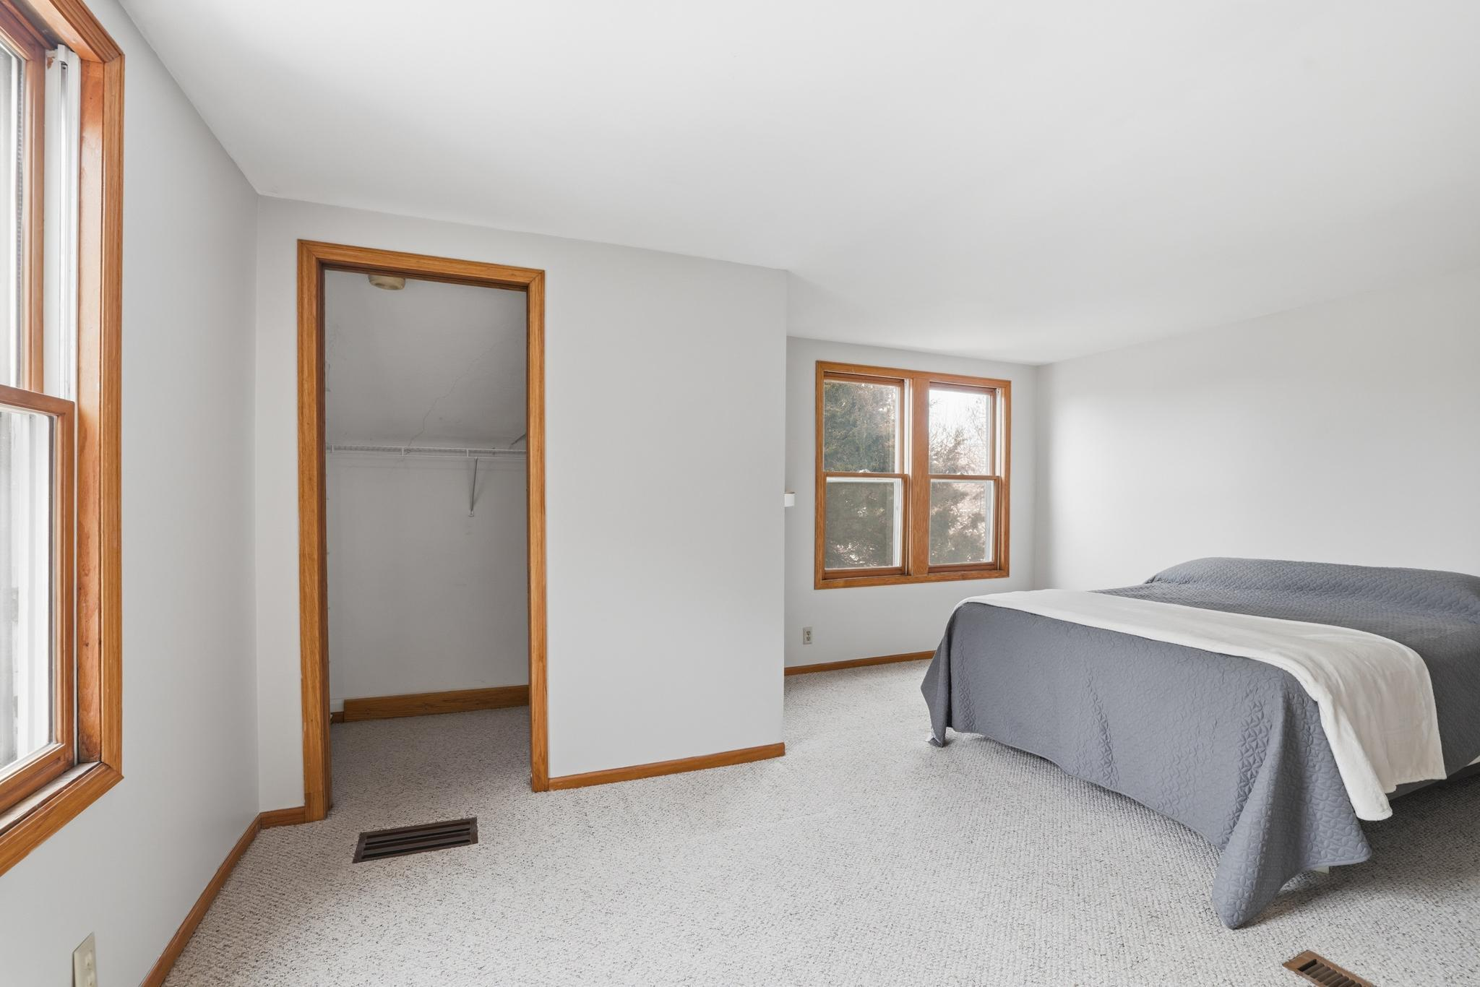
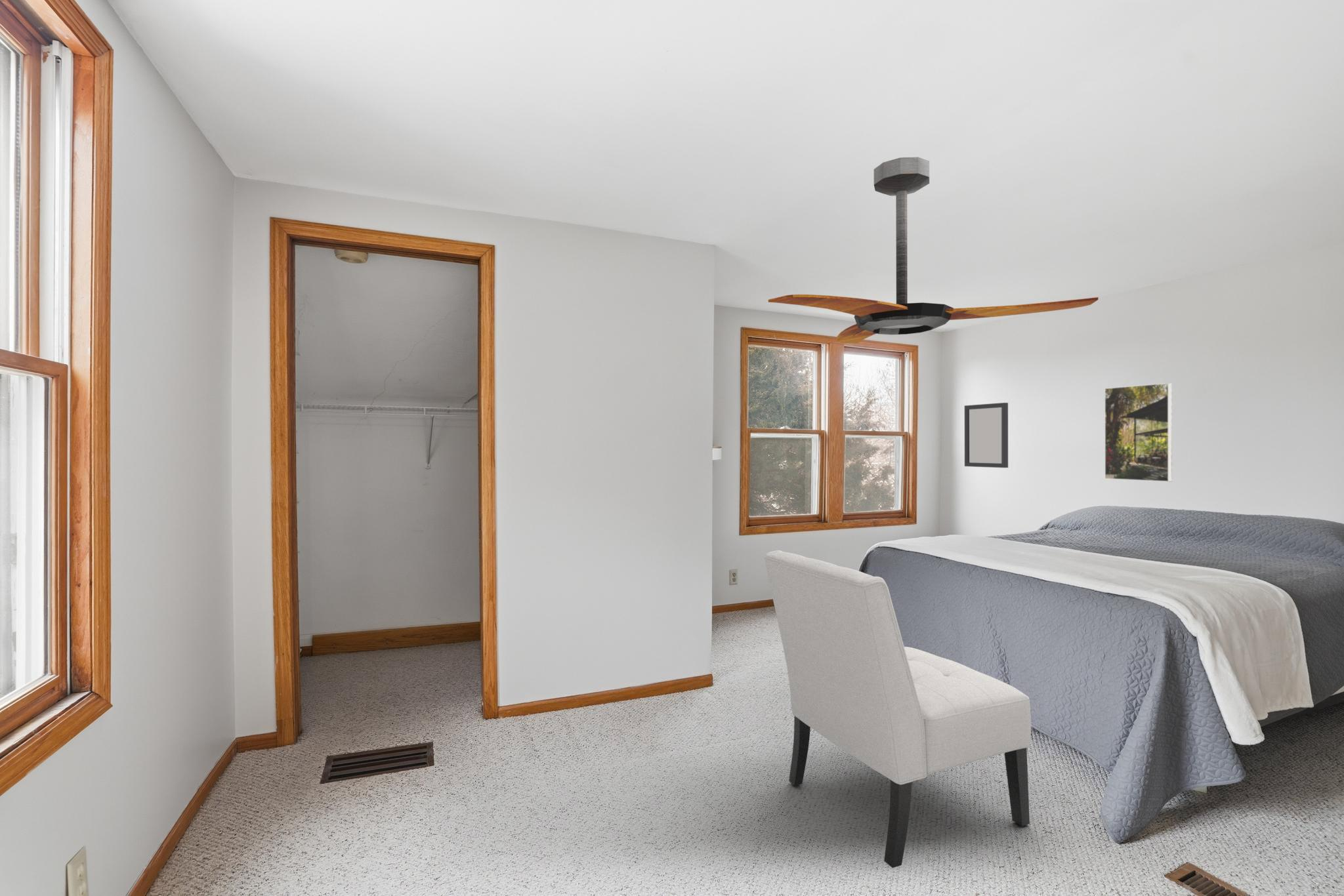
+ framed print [1104,382,1173,483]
+ chair [763,550,1032,868]
+ ceiling fan [768,157,1099,344]
+ home mirror [964,402,1009,468]
